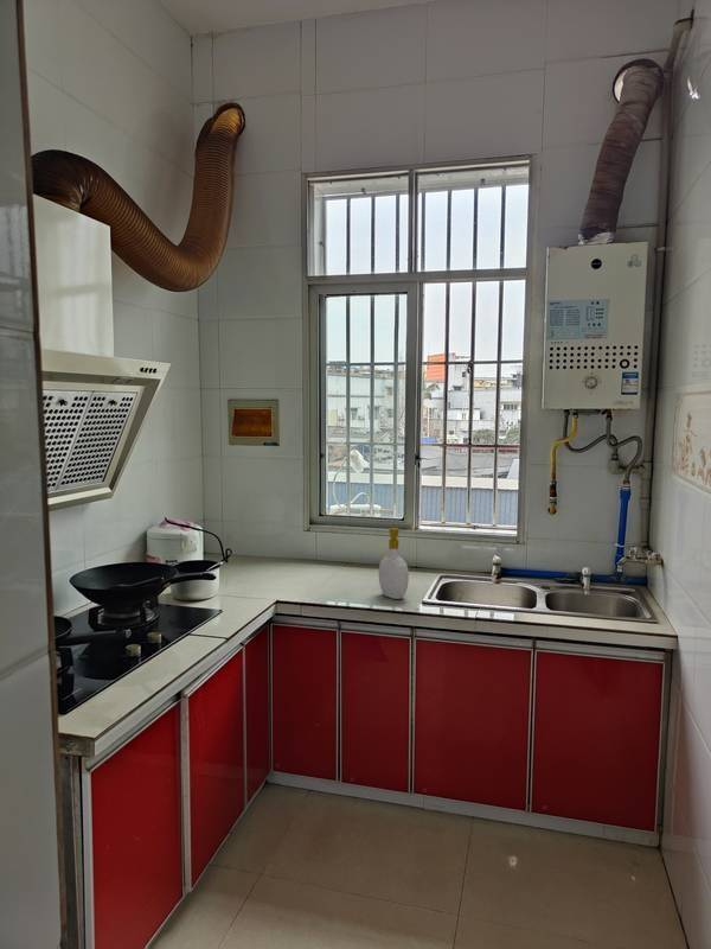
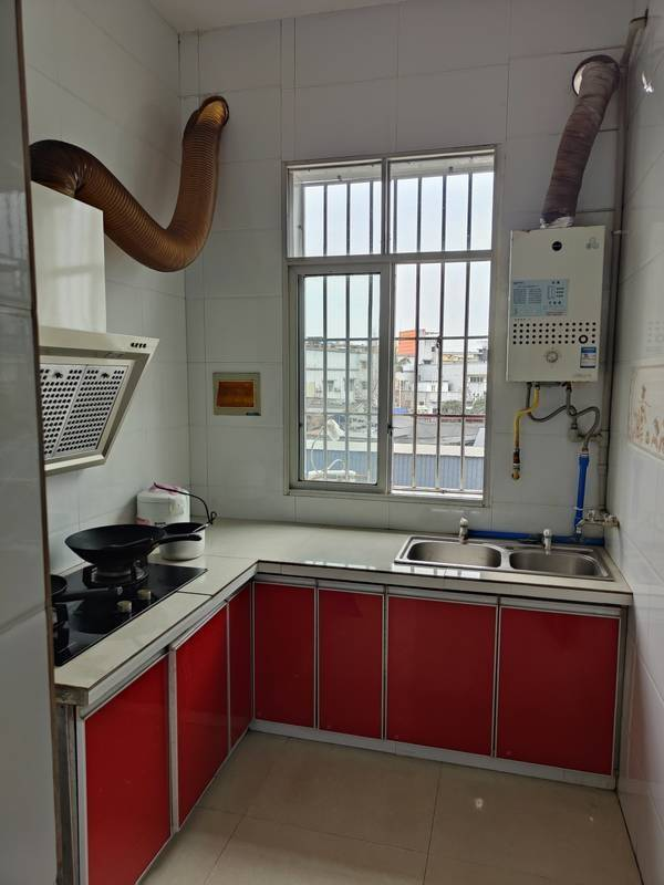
- soap bottle [378,527,410,600]
